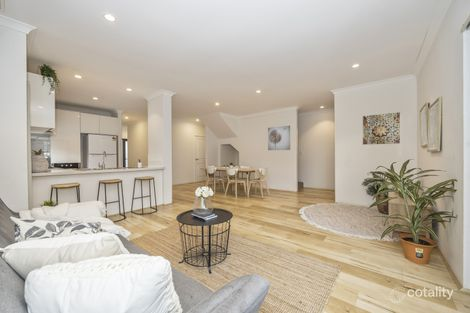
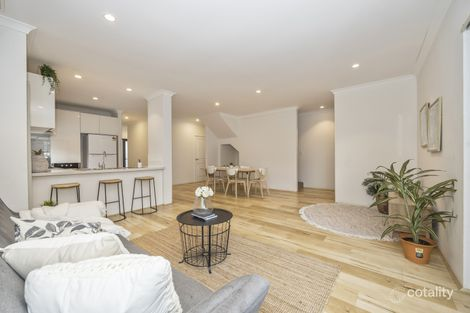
- wall art [267,125,291,151]
- wall art [362,111,401,145]
